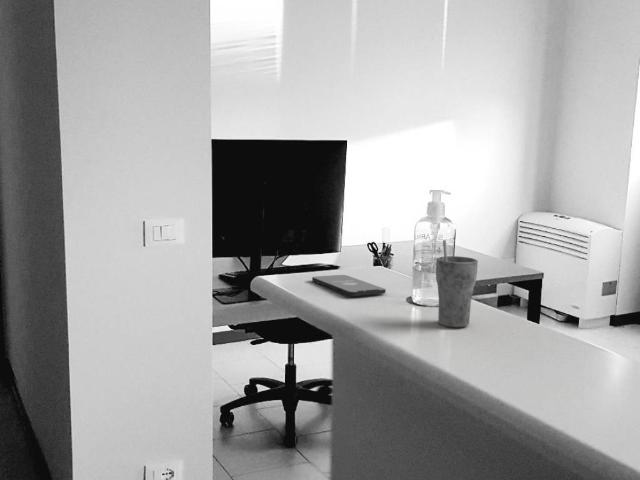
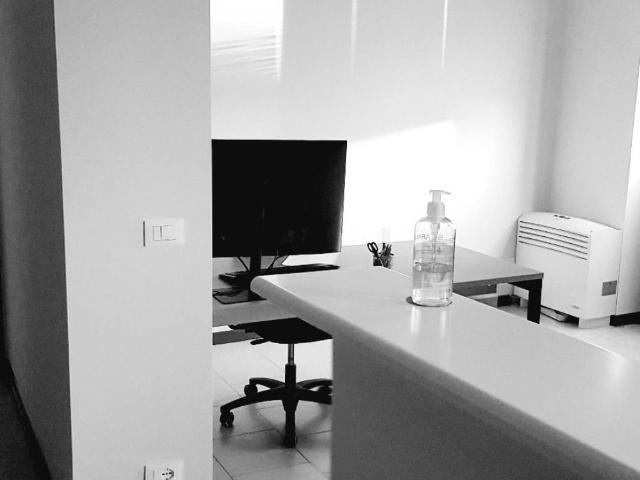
- smartphone [311,274,387,297]
- cup [435,239,479,328]
